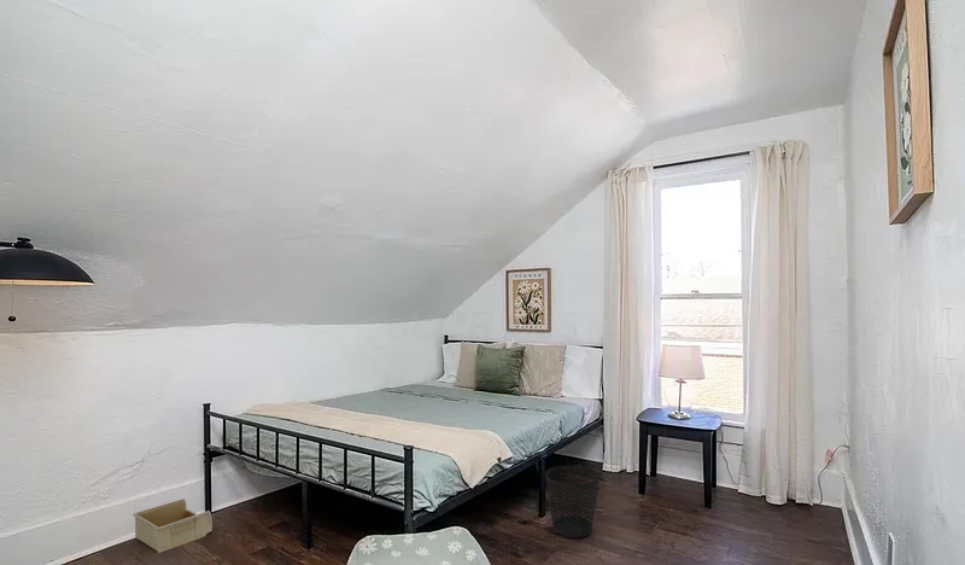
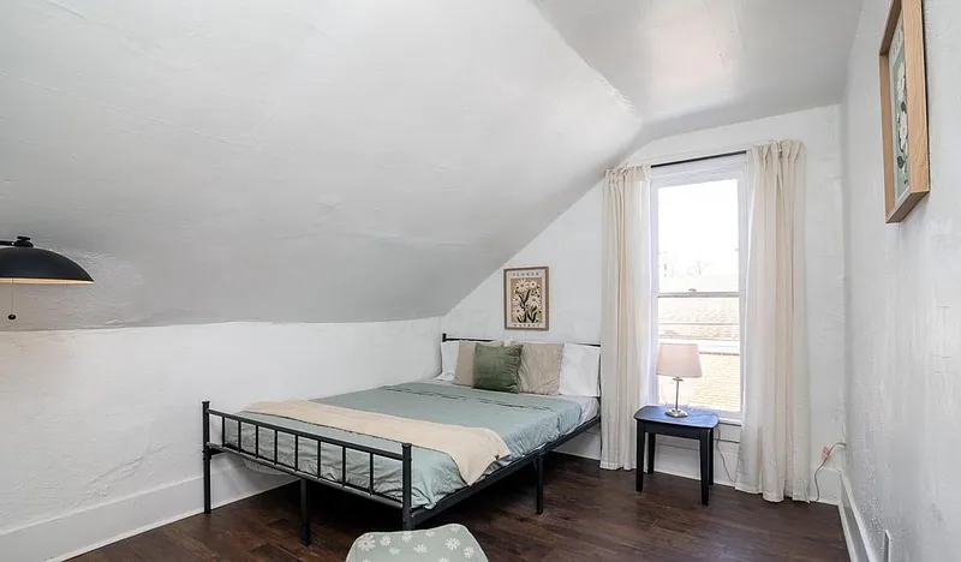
- storage bin [131,497,214,554]
- wastebasket [544,465,601,540]
